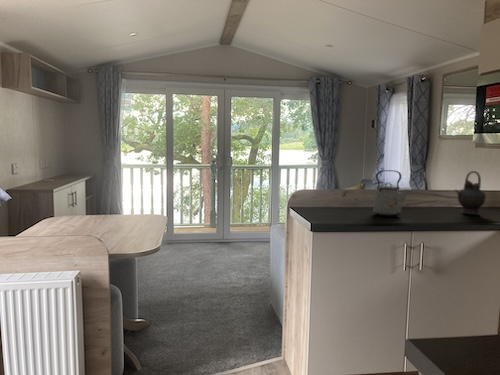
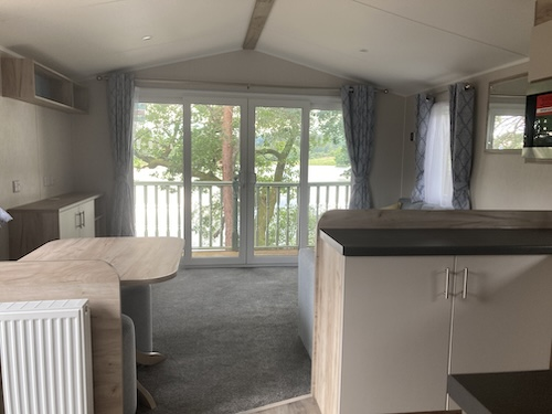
- teapot [454,170,487,216]
- kettle [372,169,411,218]
